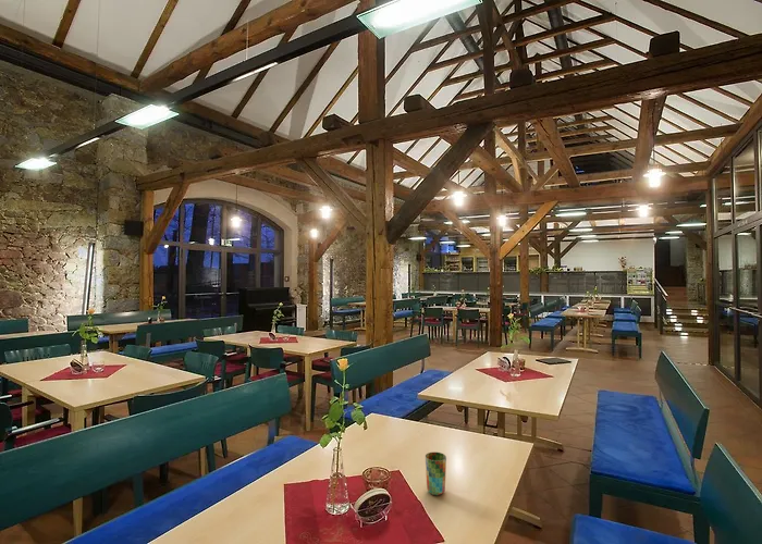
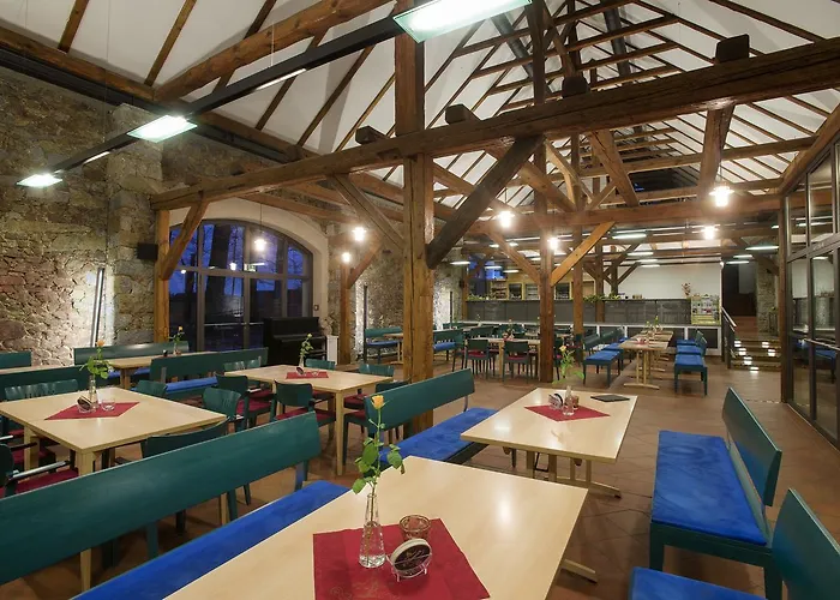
- cup [425,452,447,496]
